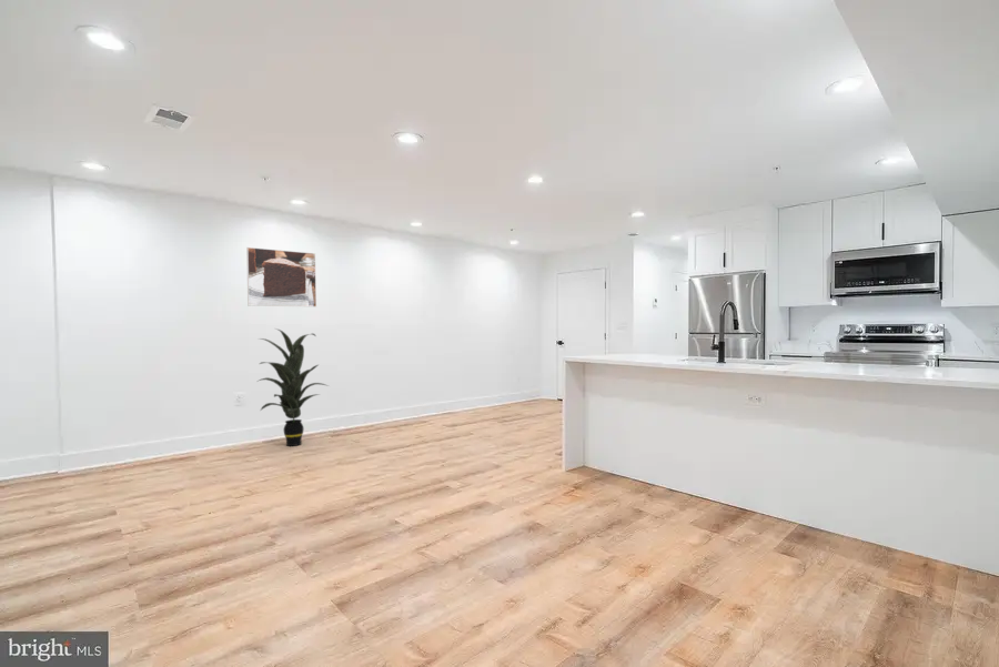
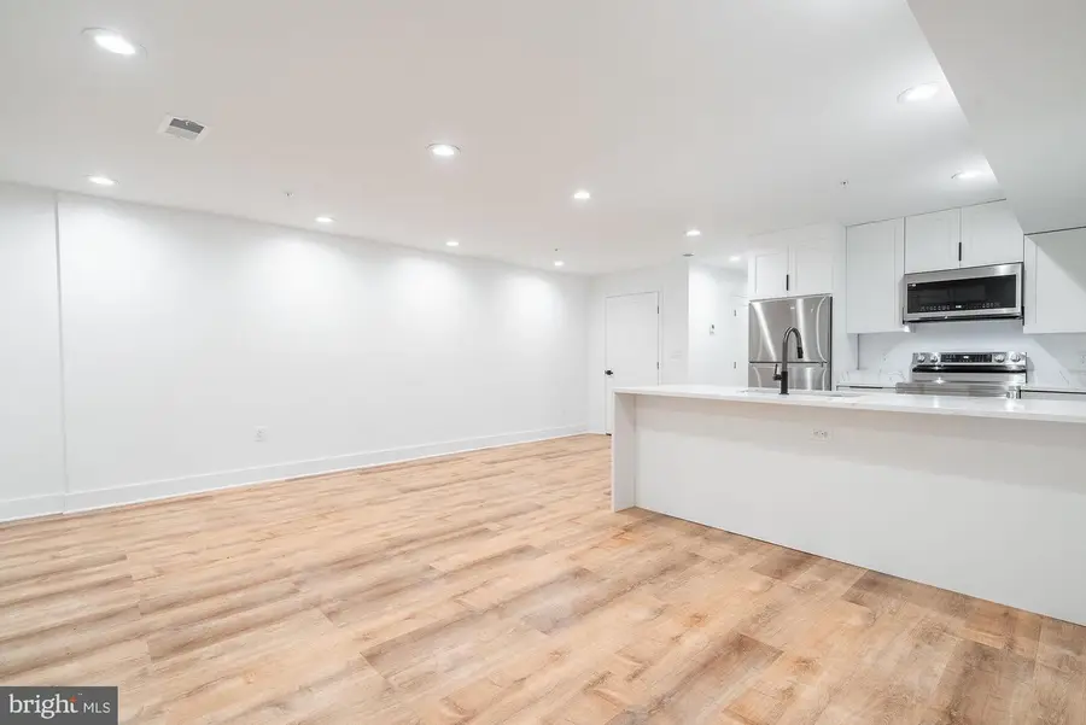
- indoor plant [256,327,330,447]
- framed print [245,246,317,307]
